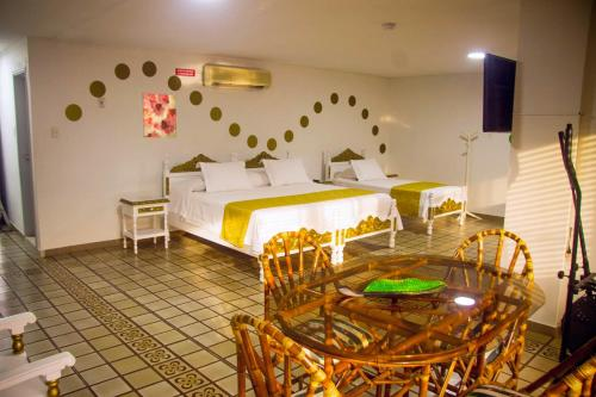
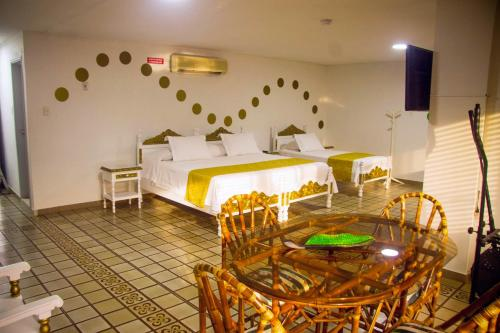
- wall art [141,92,178,138]
